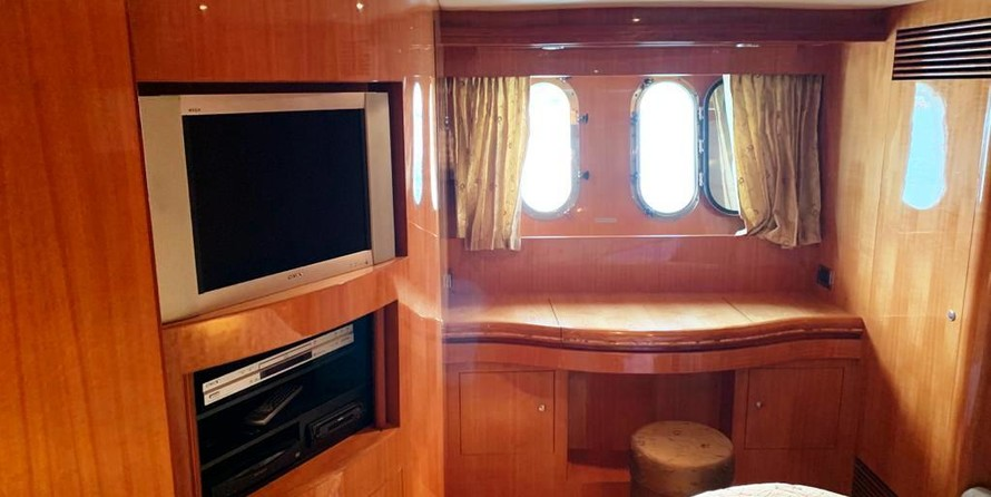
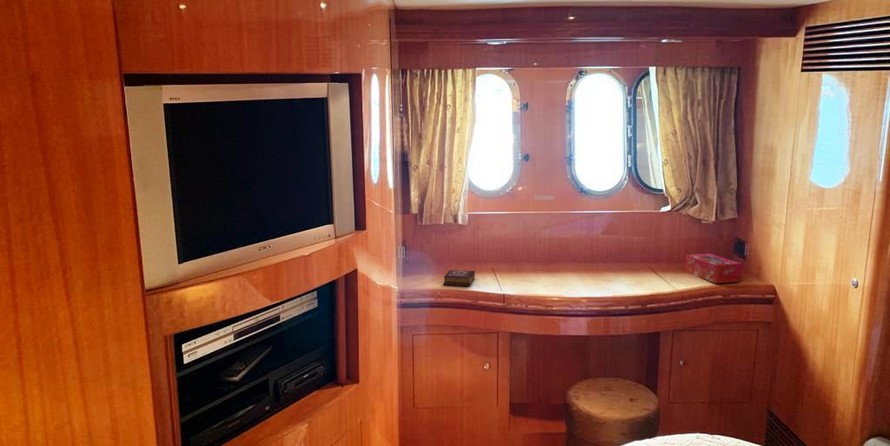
+ book [442,269,476,287]
+ tissue box [685,253,743,284]
